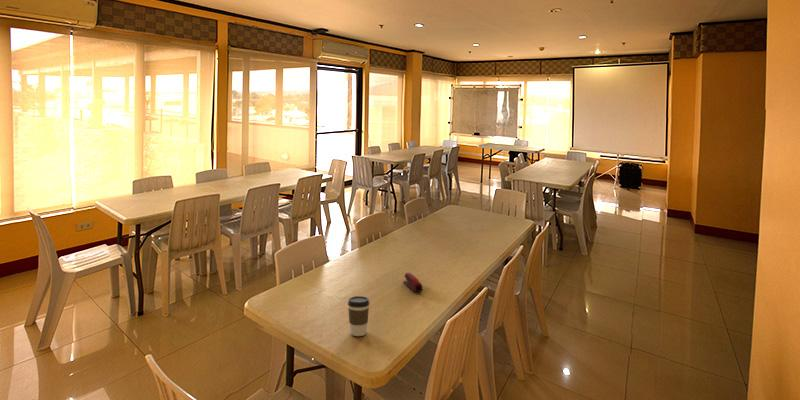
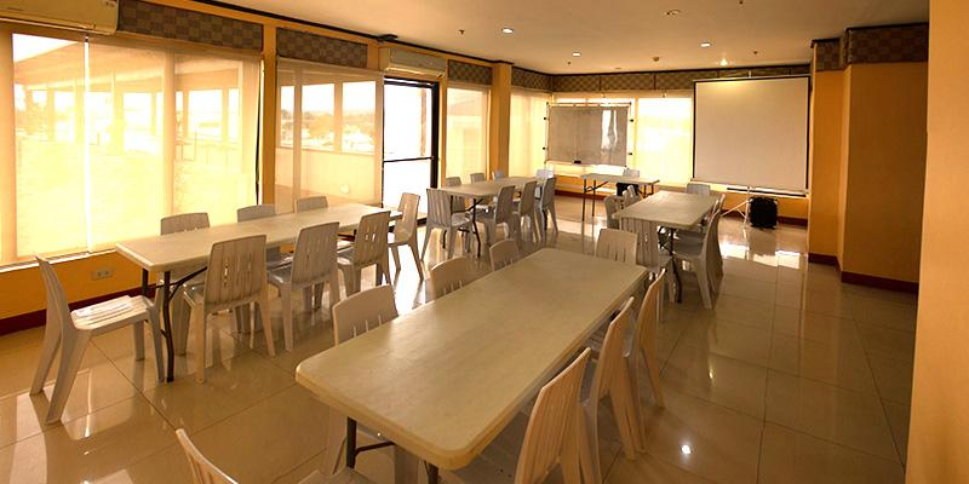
- stapler [402,272,424,293]
- coffee cup [347,295,371,337]
